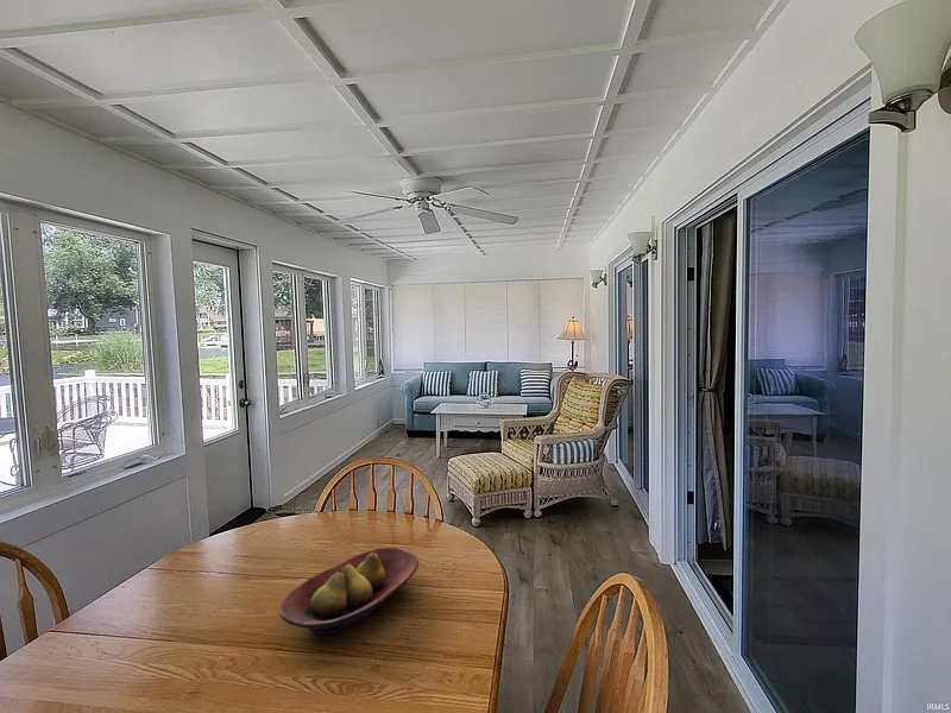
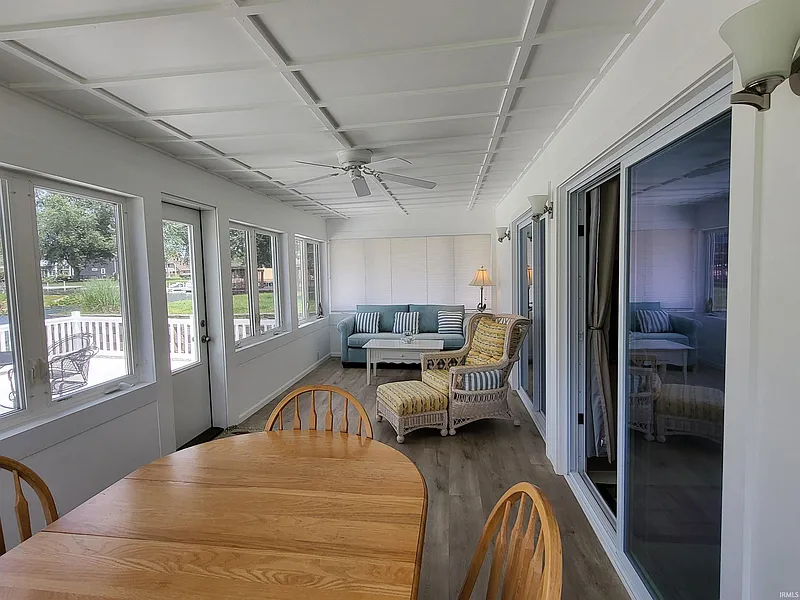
- fruit bowl [278,547,420,636]
